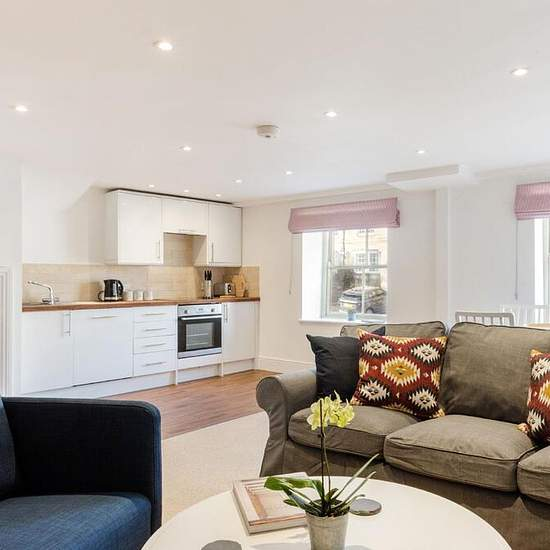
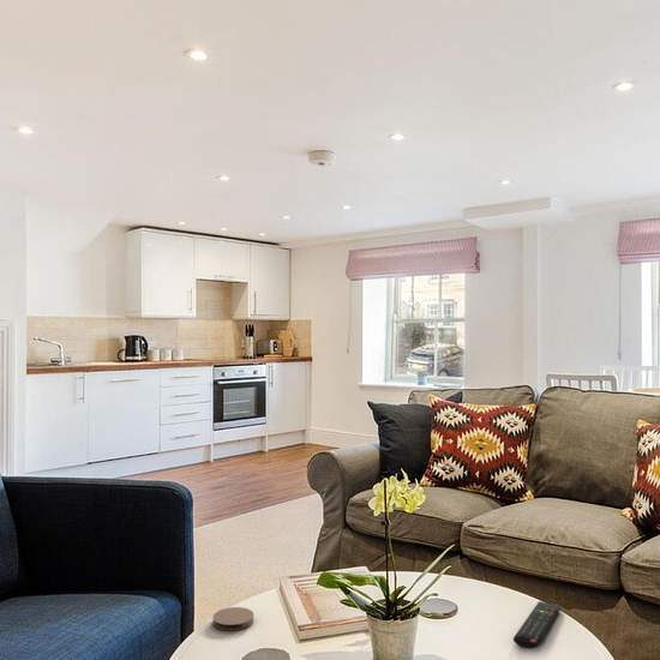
+ coaster [211,606,254,631]
+ remote control [512,600,562,650]
